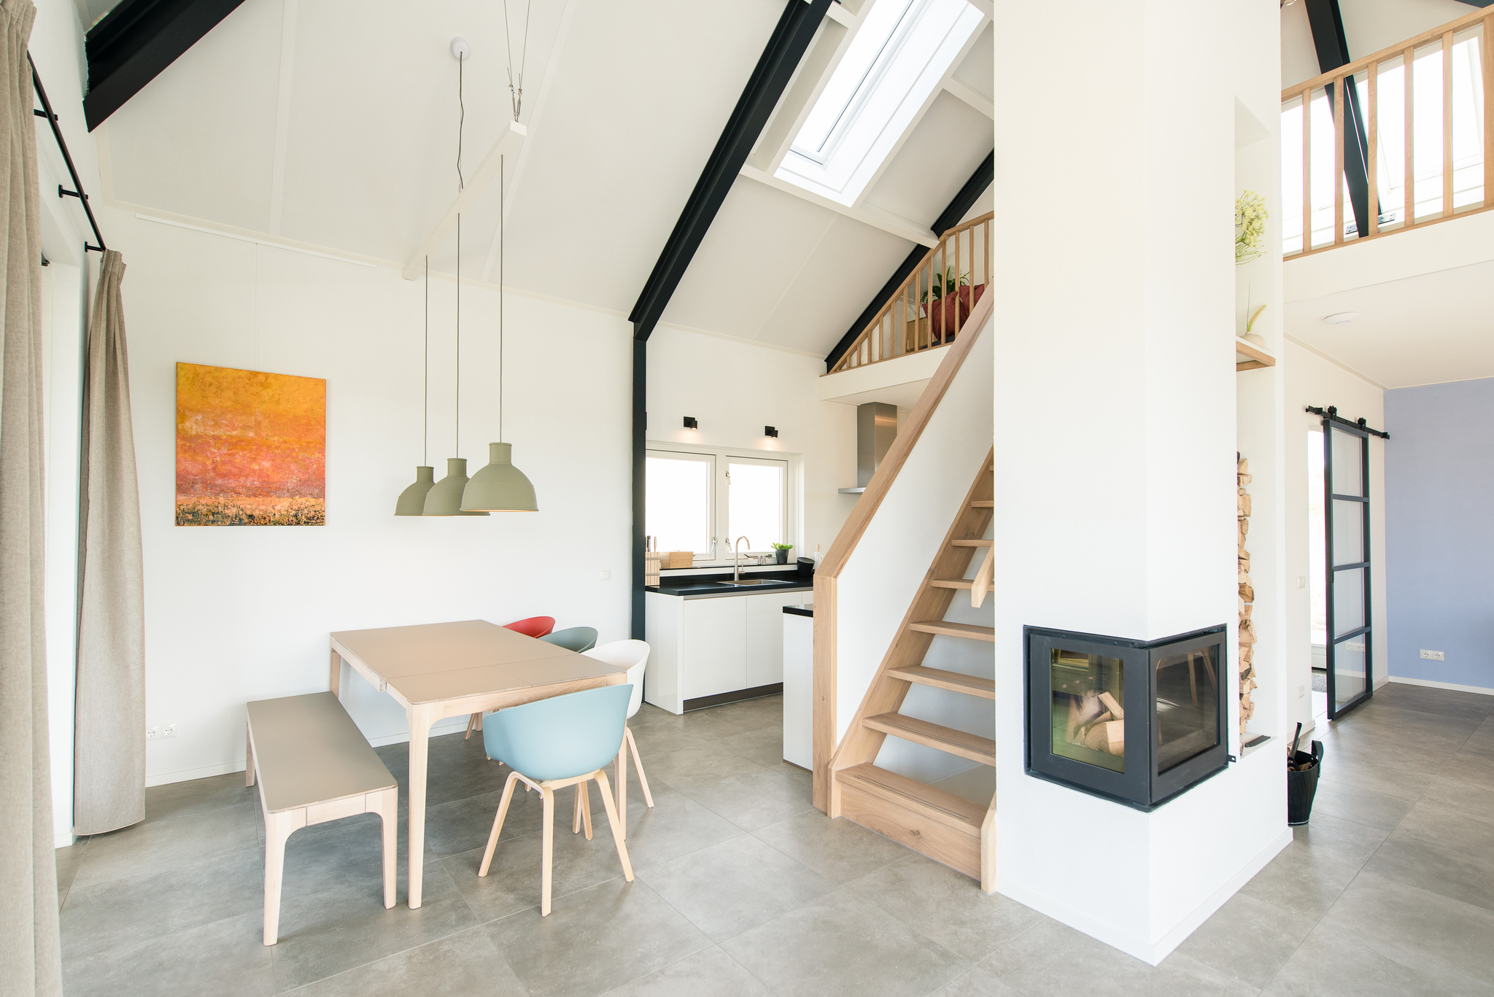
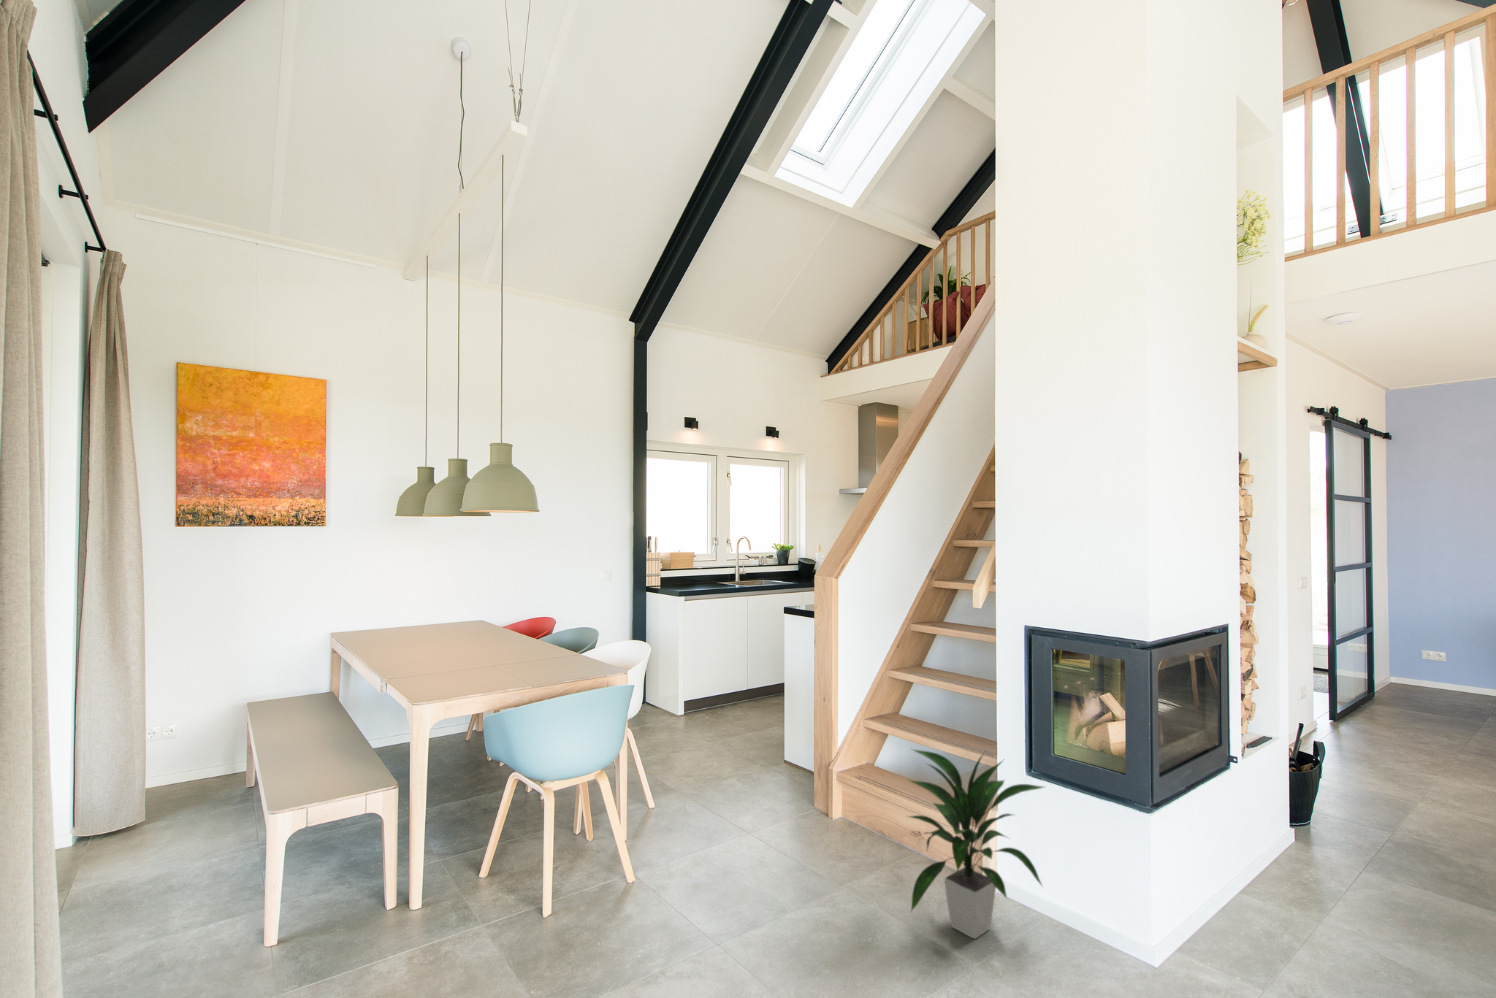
+ indoor plant [905,747,1046,940]
